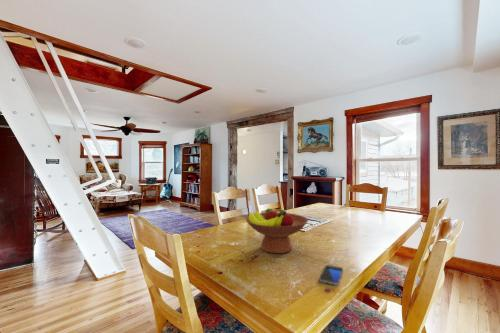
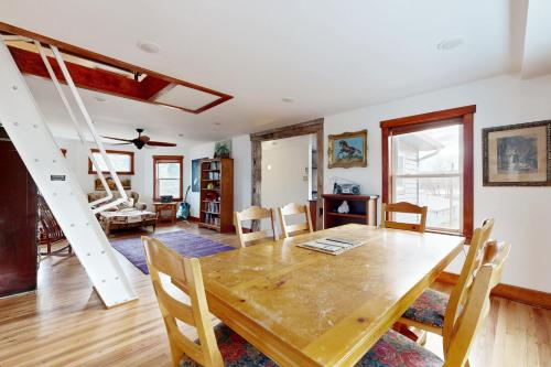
- smartphone [318,264,344,286]
- fruit bowl [245,207,309,254]
